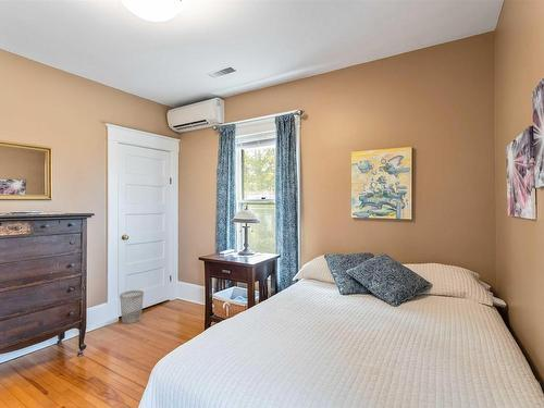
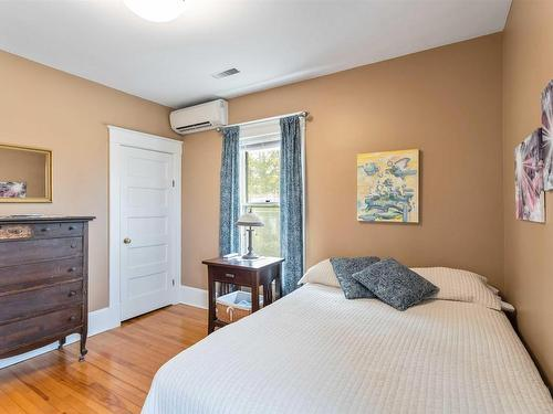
- wastebasket [119,289,145,324]
